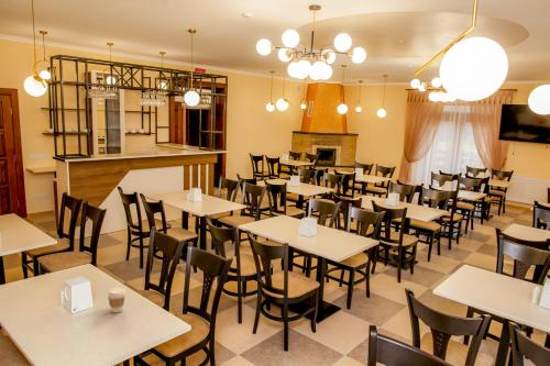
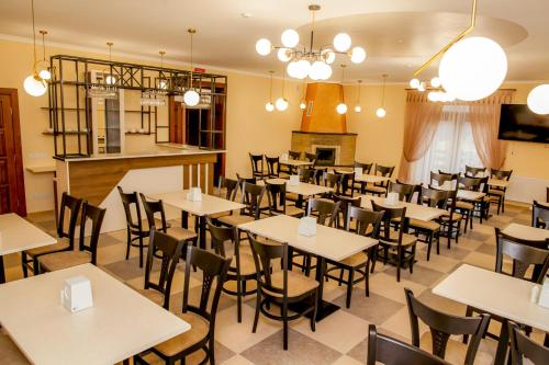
- coffee cup [107,287,127,313]
